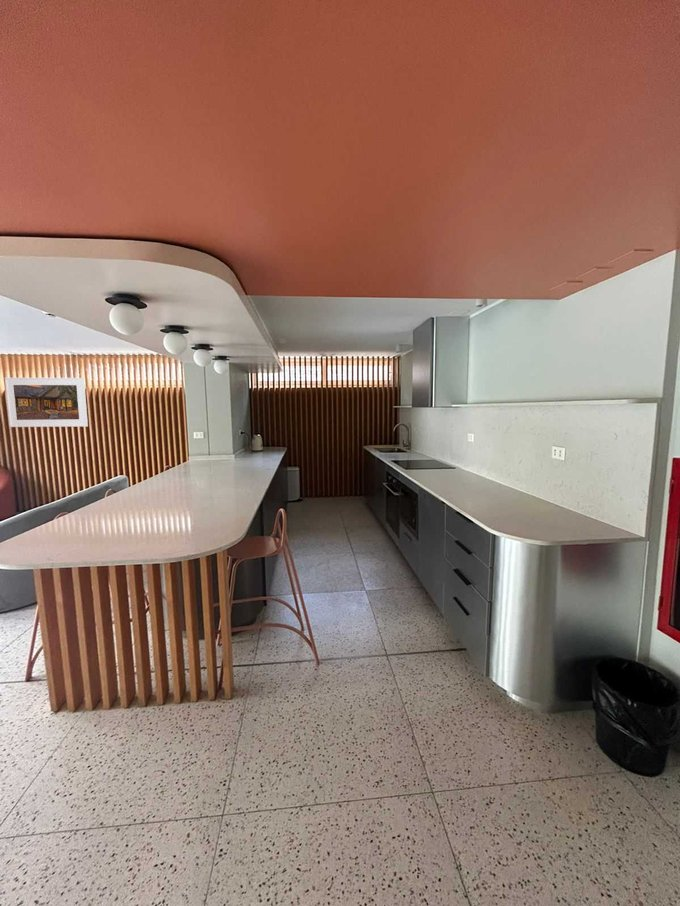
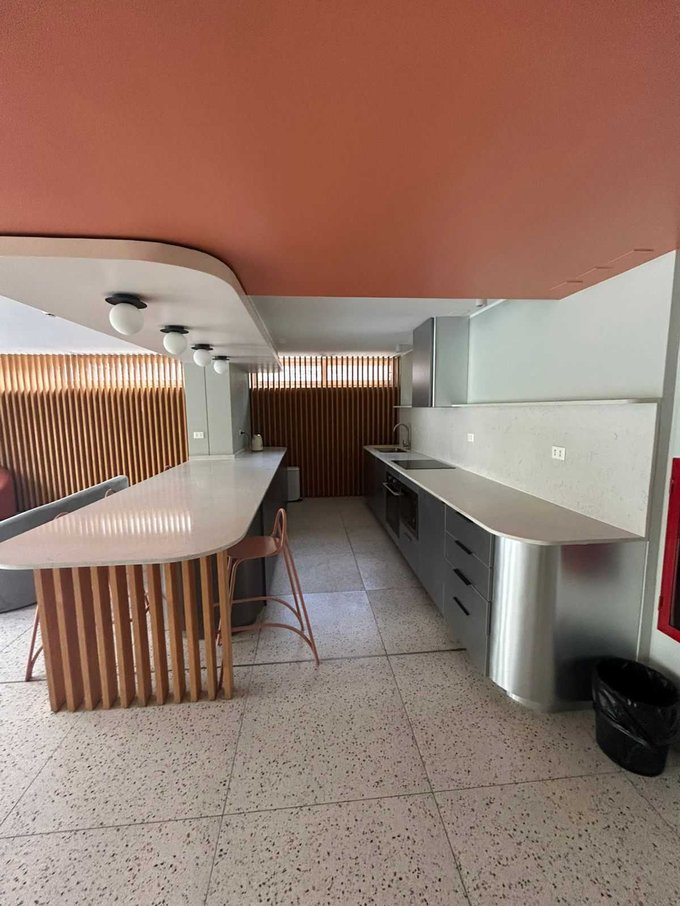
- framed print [4,377,89,428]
